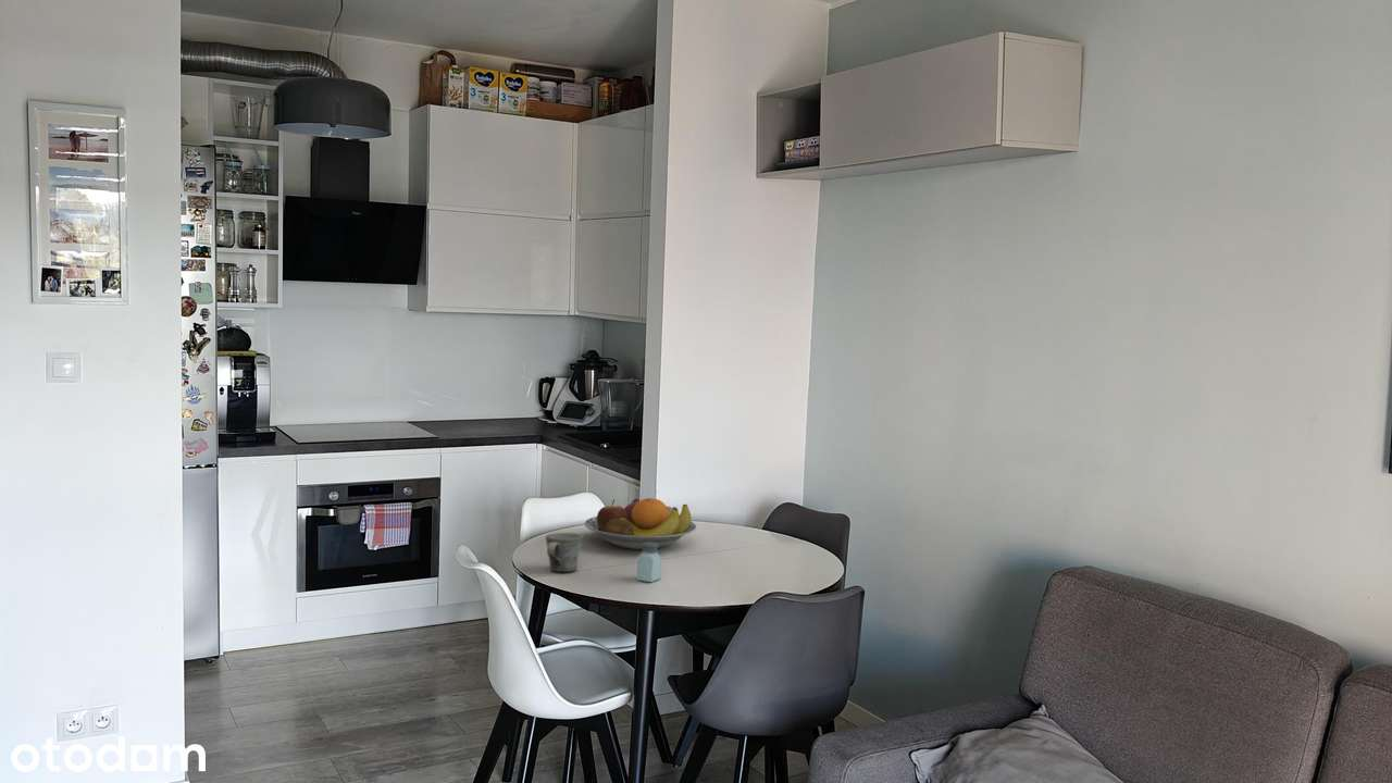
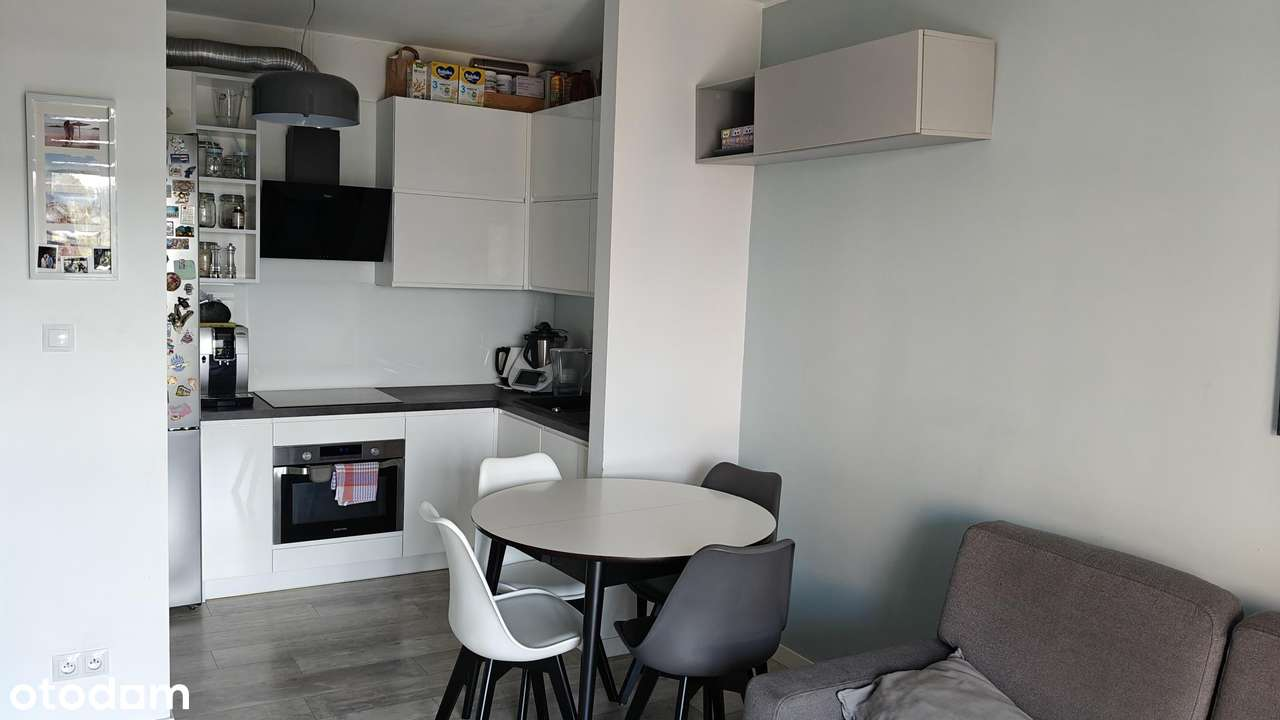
- saltshaker [636,542,662,583]
- mug [544,532,584,573]
- fruit bowl [584,497,697,550]
